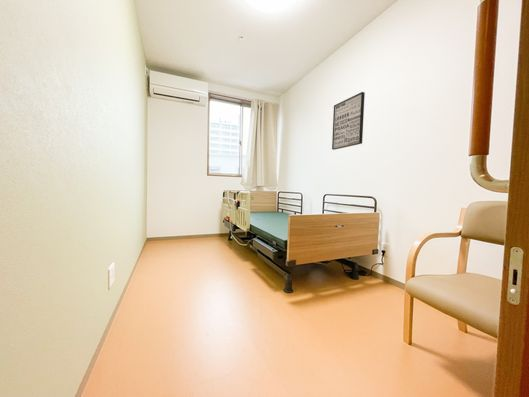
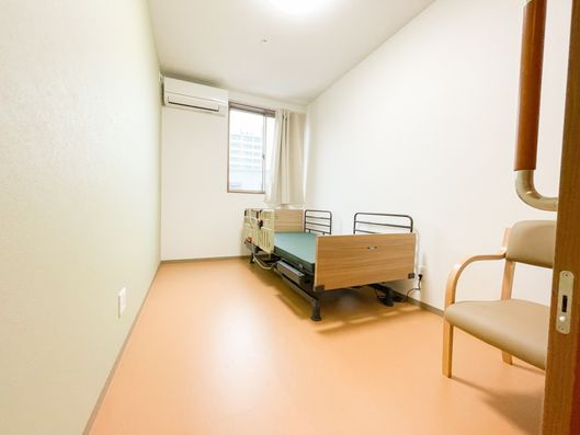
- wall art [331,91,366,151]
